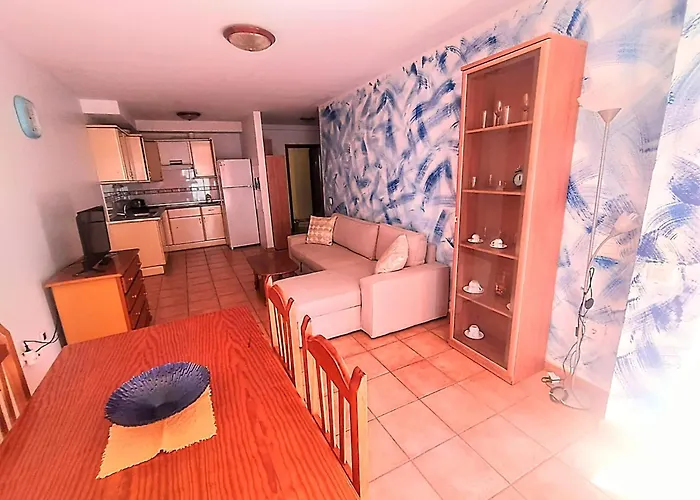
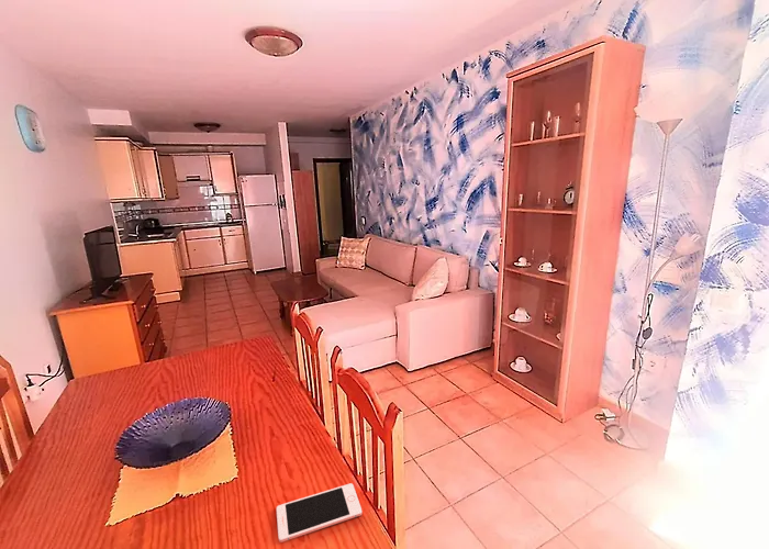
+ cell phone [276,482,363,544]
